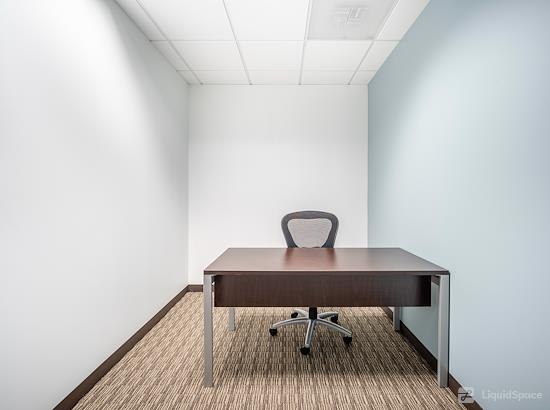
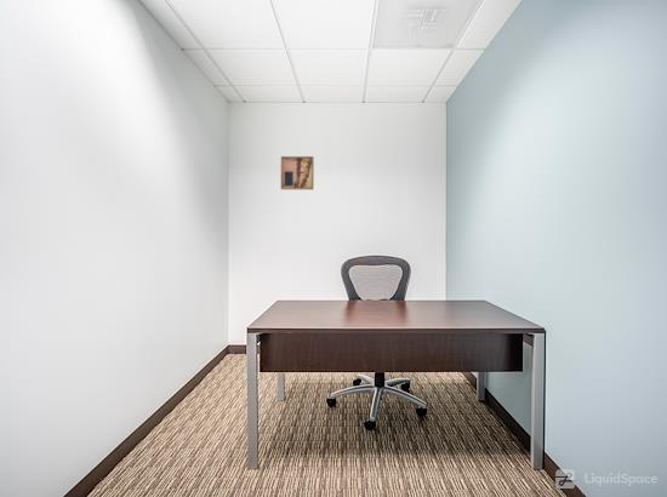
+ wall art [280,155,315,190]
